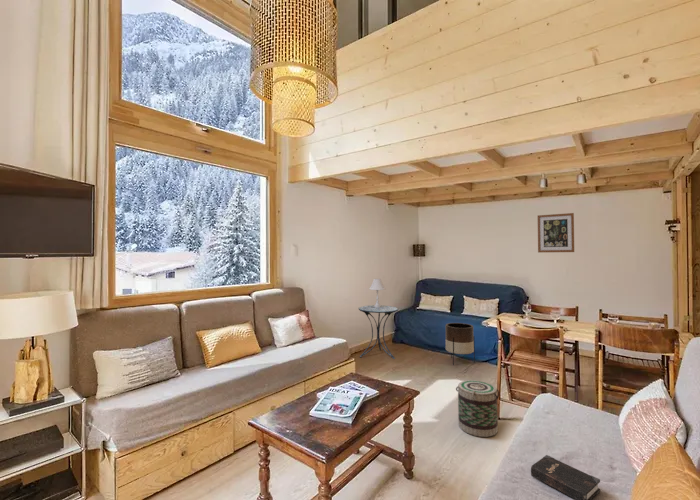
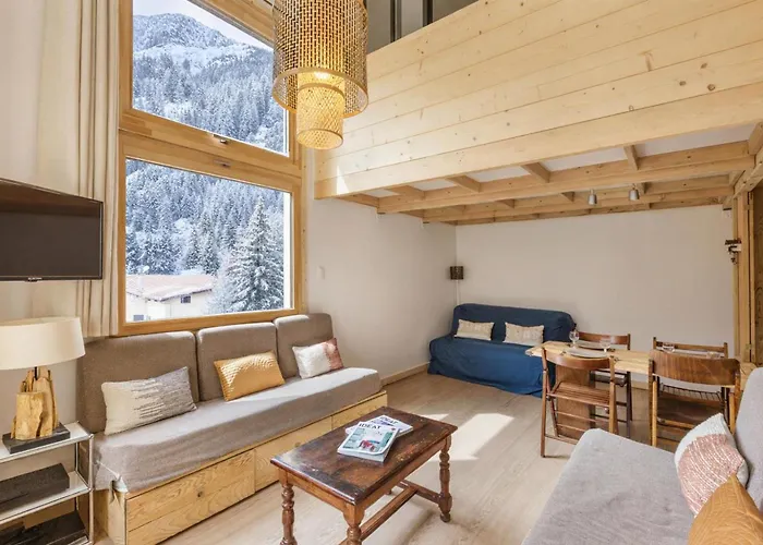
- table lamp [368,278,386,308]
- hardback book [530,454,601,500]
- planter [445,322,476,366]
- basket [455,379,500,438]
- side table [358,304,399,360]
- wall art [537,212,575,253]
